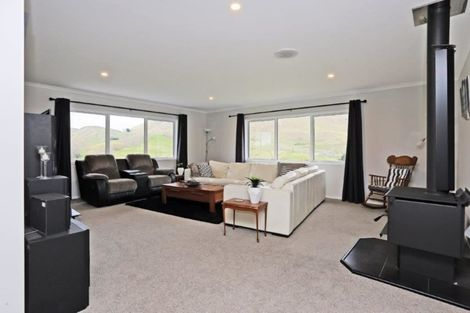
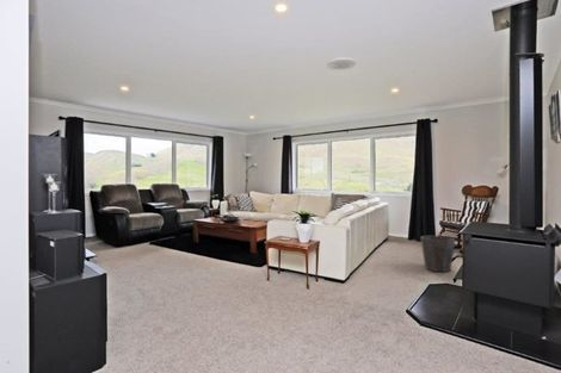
+ waste bin [419,235,457,273]
